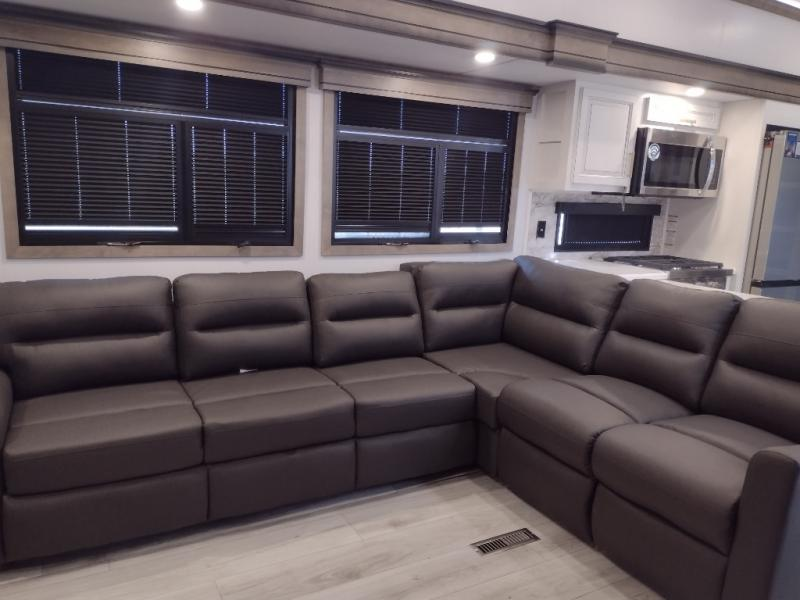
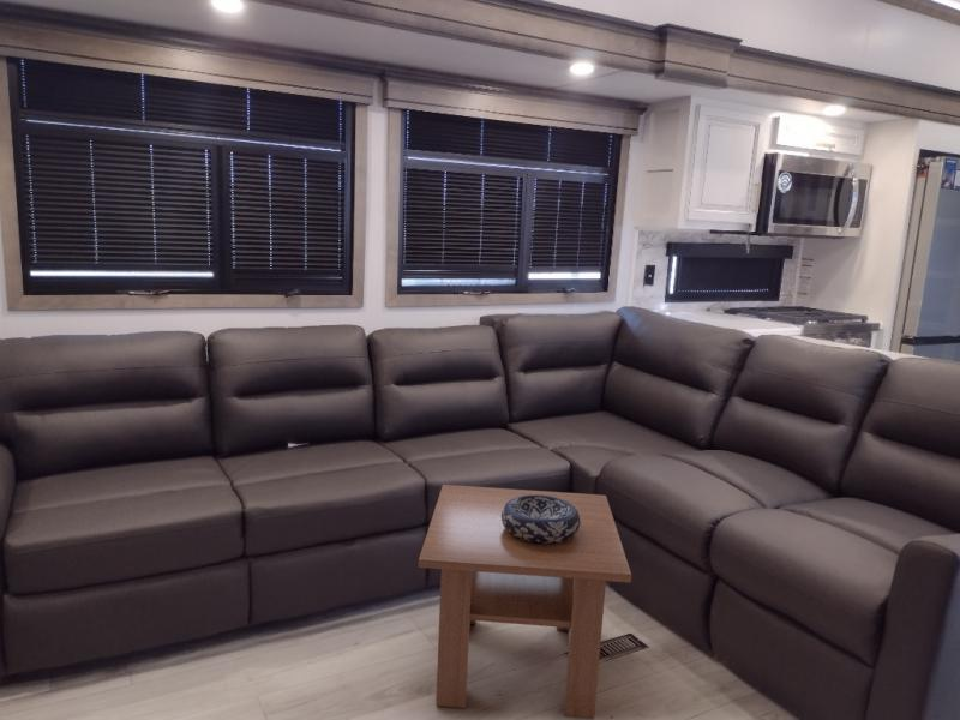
+ coffee table [418,484,632,720]
+ decorative bowl [502,494,581,544]
